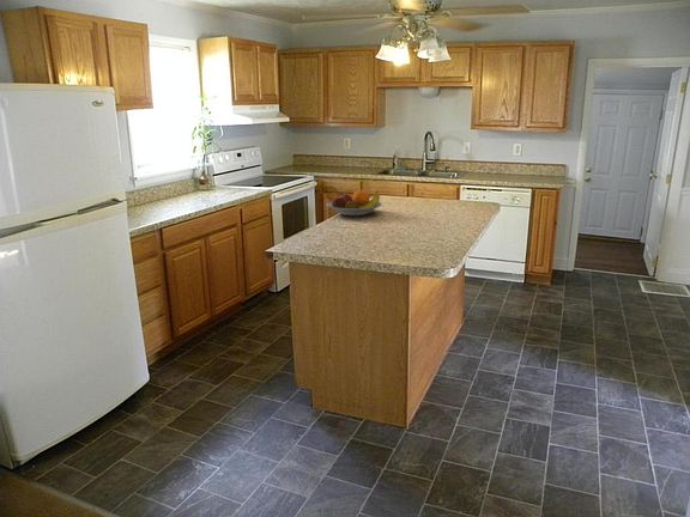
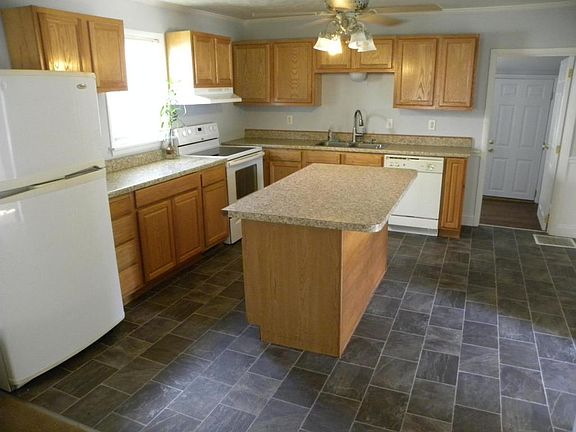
- fruit bowl [325,189,383,217]
